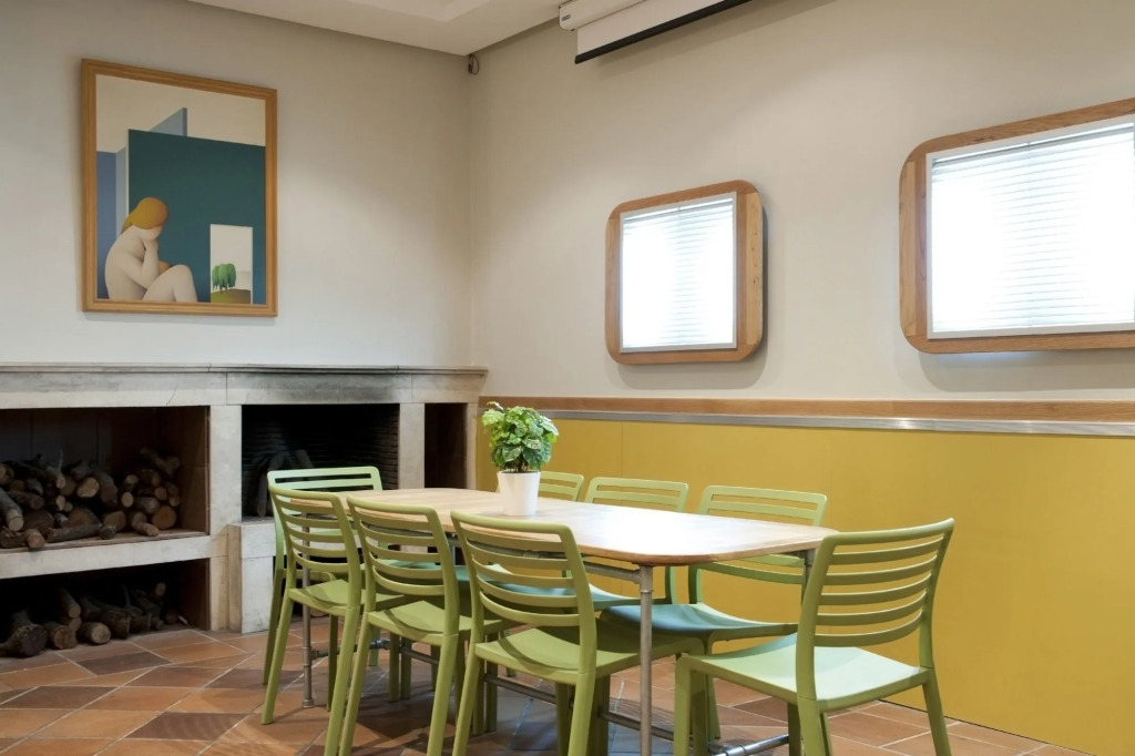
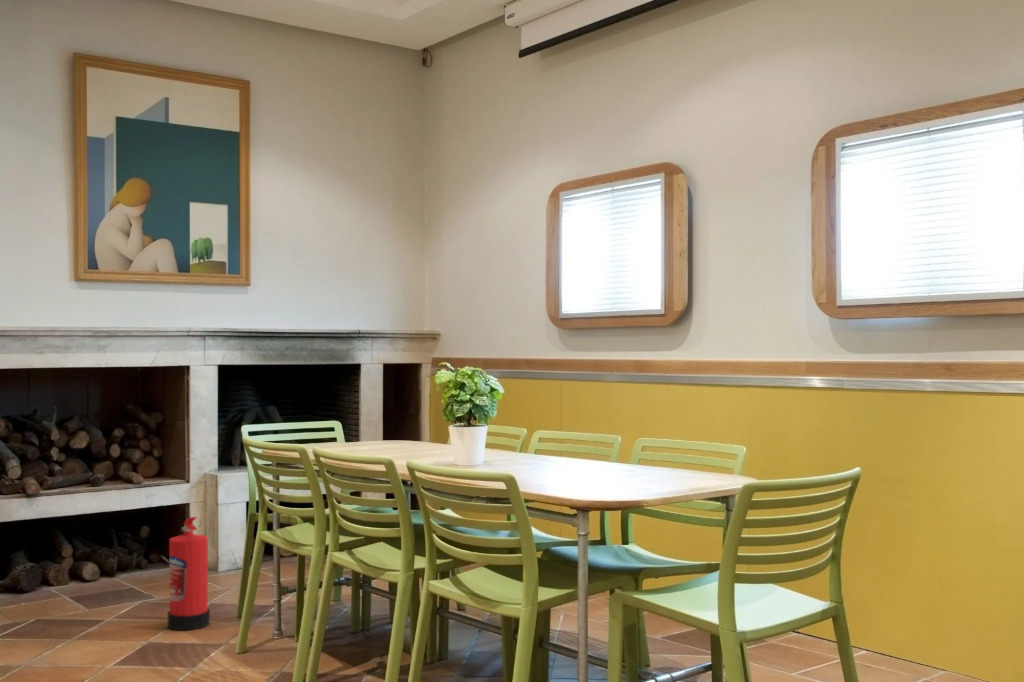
+ fire extinguisher [167,516,211,631]
